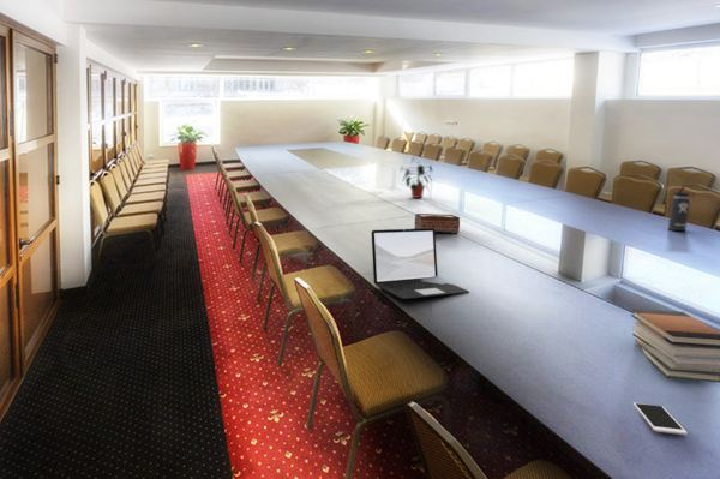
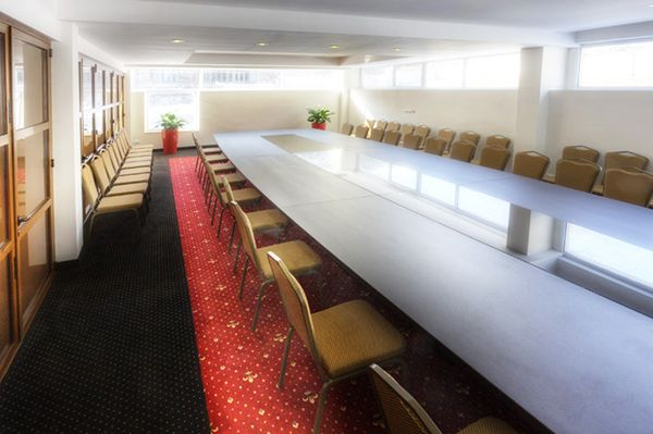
- thermos bottle [667,185,696,232]
- tissue box [413,212,461,234]
- potted plant [398,156,433,199]
- book stack [630,307,720,384]
- laptop [370,228,470,300]
- cell phone [632,401,688,436]
